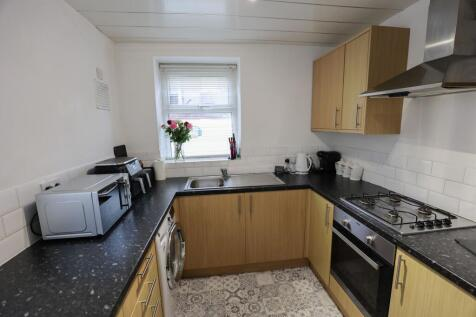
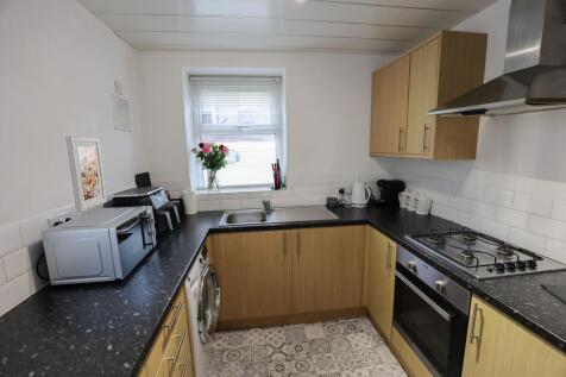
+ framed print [64,136,108,213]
